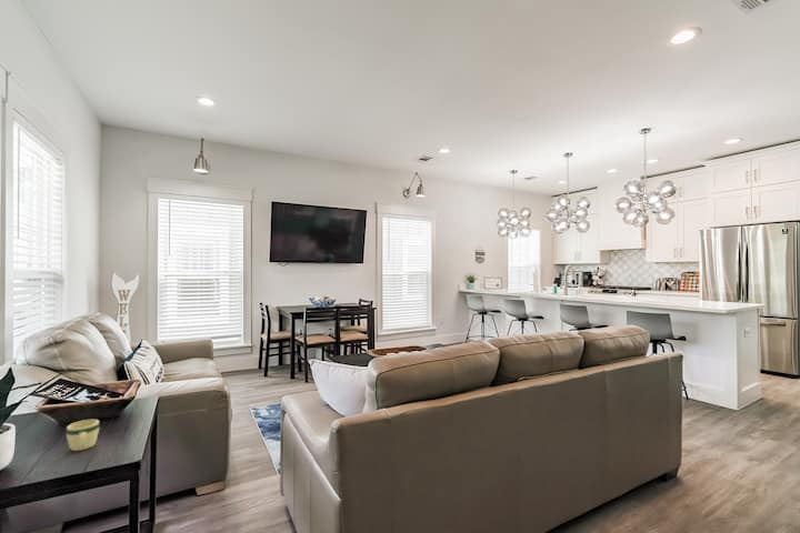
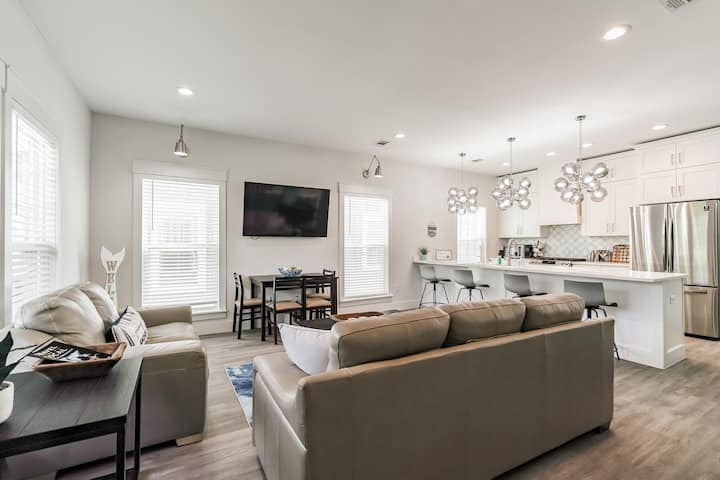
- mug [66,419,100,452]
